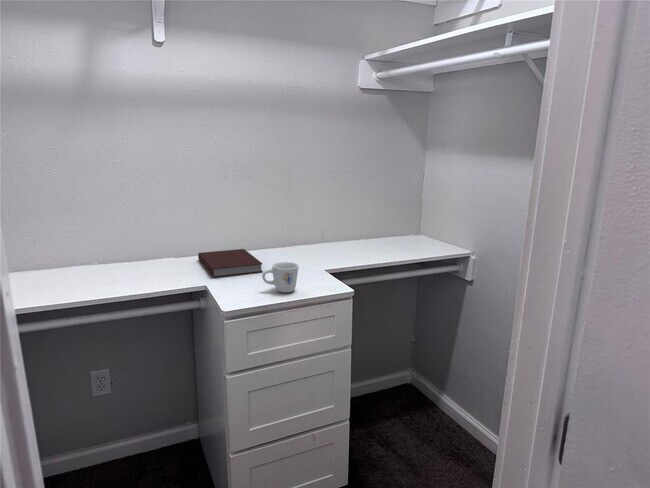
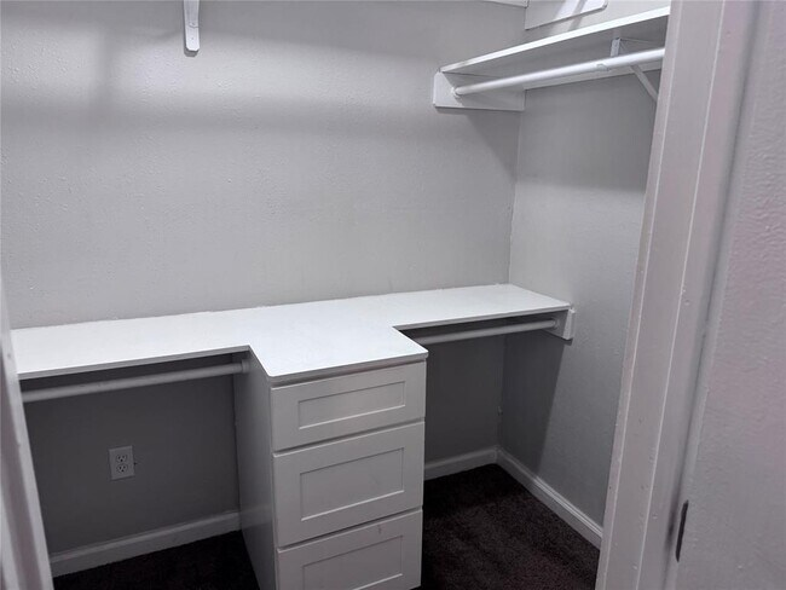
- mug [261,261,300,294]
- notebook [197,248,264,278]
